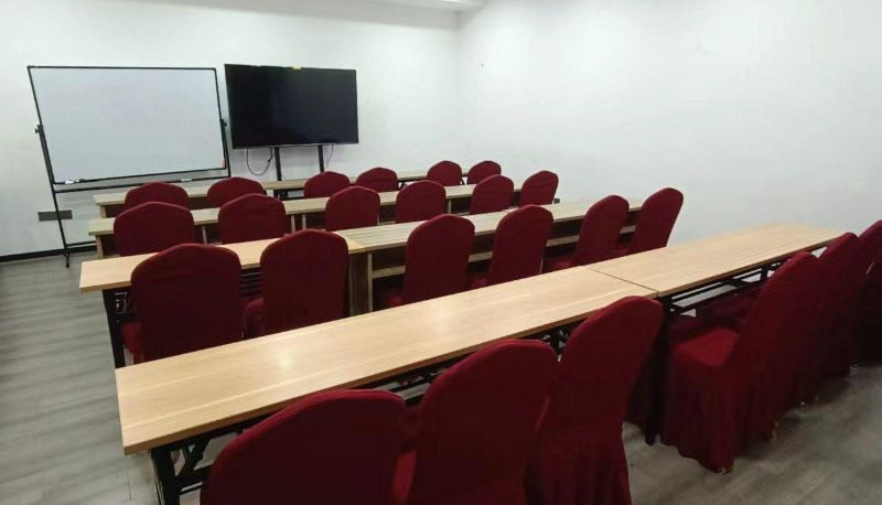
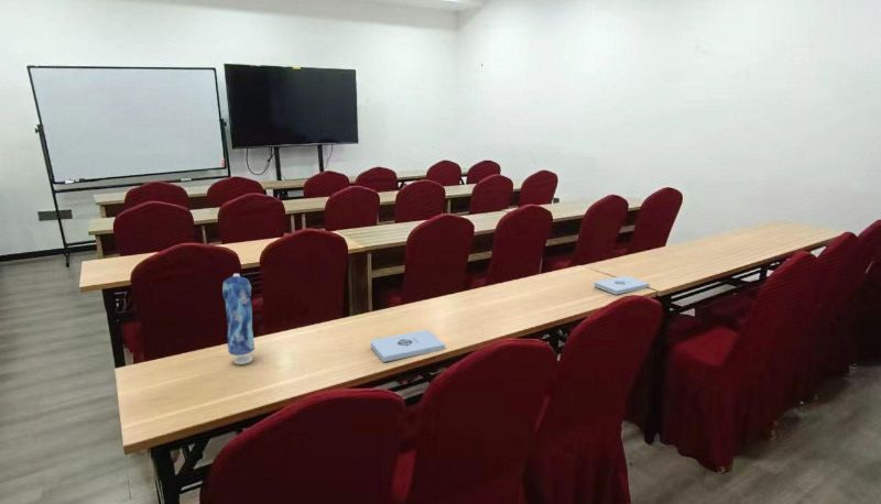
+ notepad [592,275,651,296]
+ dress [221,273,255,365]
+ notepad [369,329,446,363]
